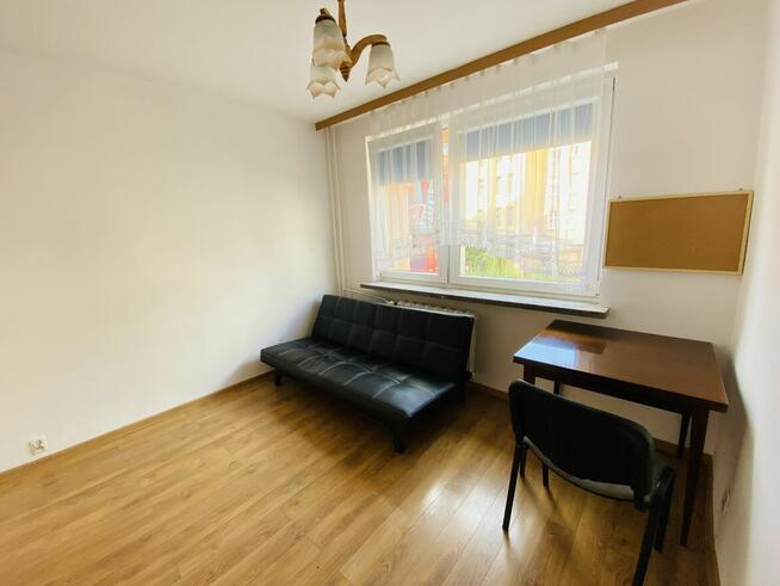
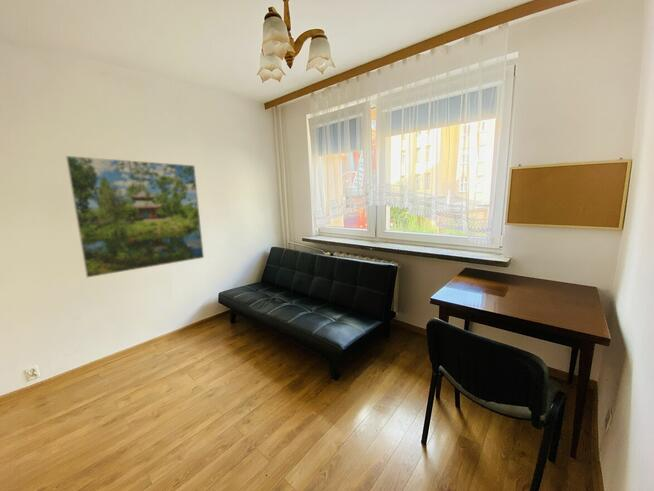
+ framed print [65,155,205,279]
